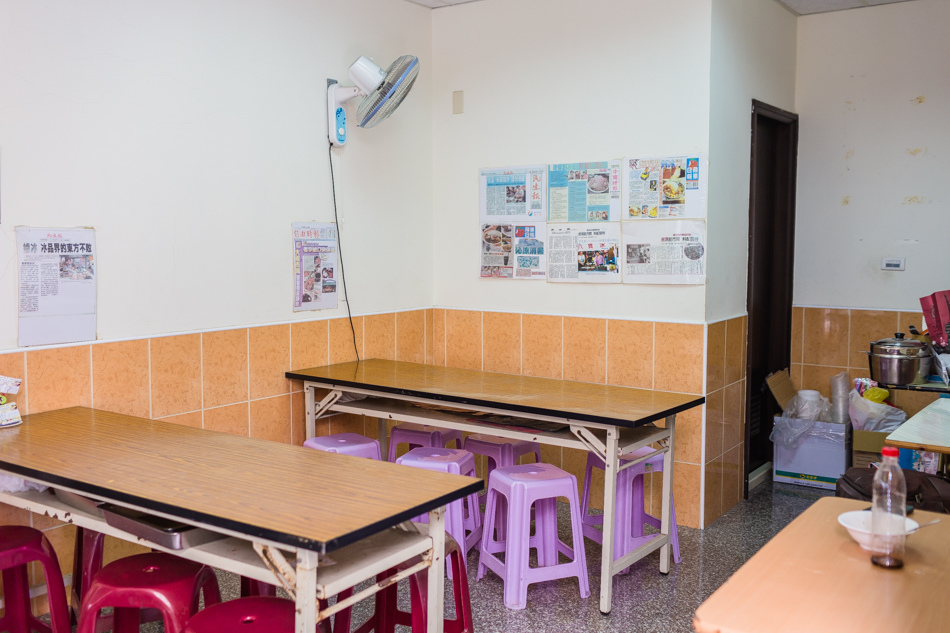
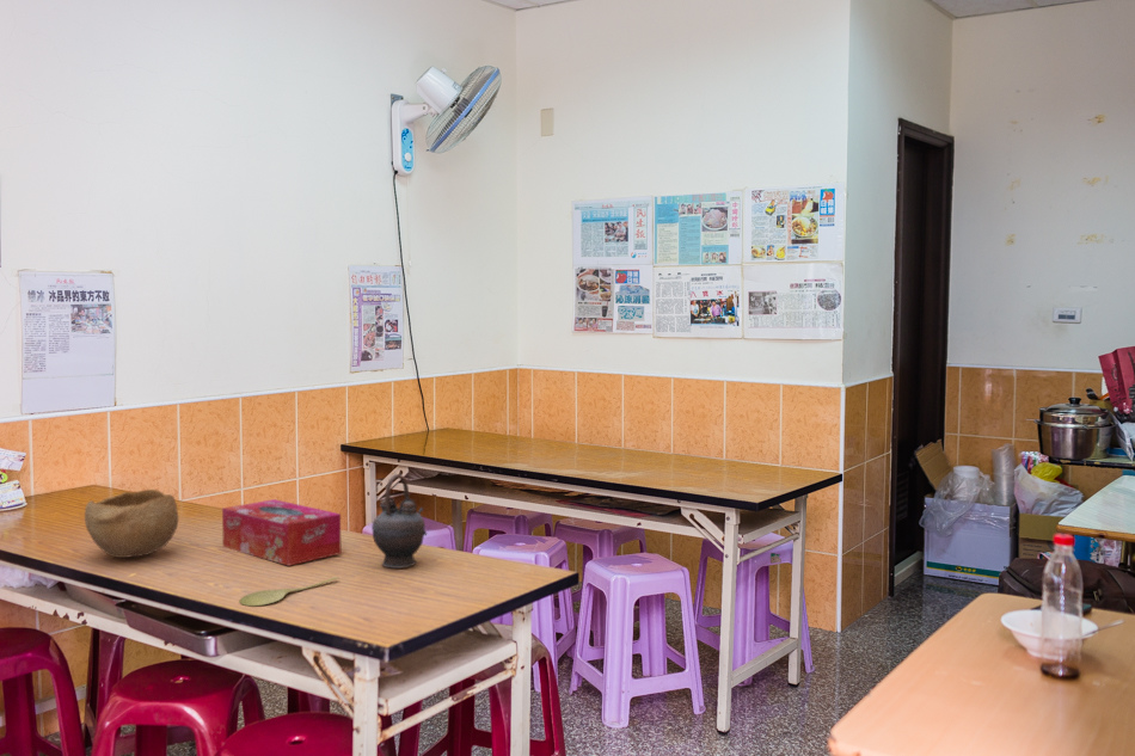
+ tissue box [221,498,343,567]
+ spoon [239,576,339,607]
+ bowl [84,488,179,559]
+ teapot [370,473,429,570]
